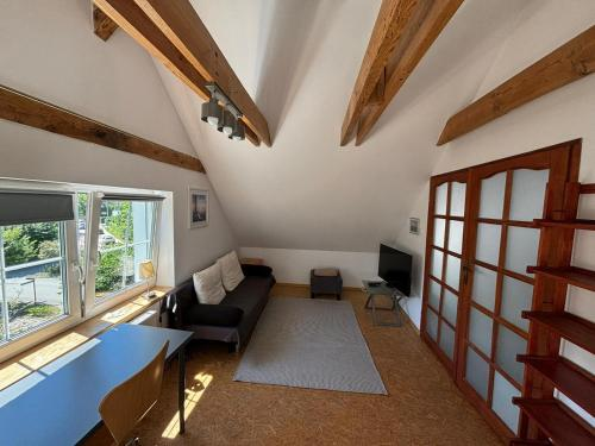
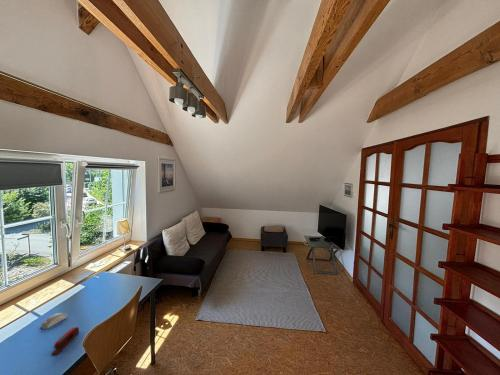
+ stapler [50,326,80,356]
+ computer mouse [40,312,68,330]
